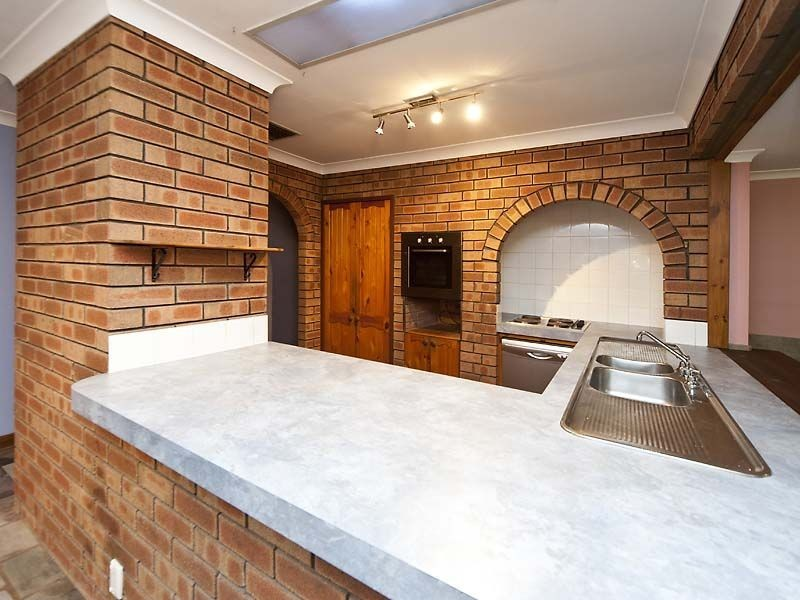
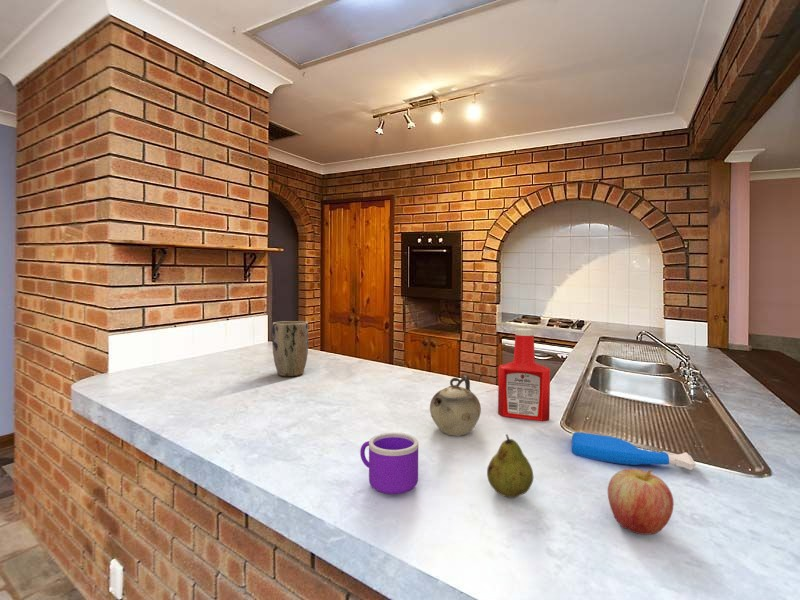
+ soap bottle [497,327,551,422]
+ spray bottle [571,431,697,471]
+ teapot [429,375,482,437]
+ plant pot [271,320,309,377]
+ fruit [486,433,534,499]
+ apple [607,468,675,536]
+ mug [359,432,419,495]
